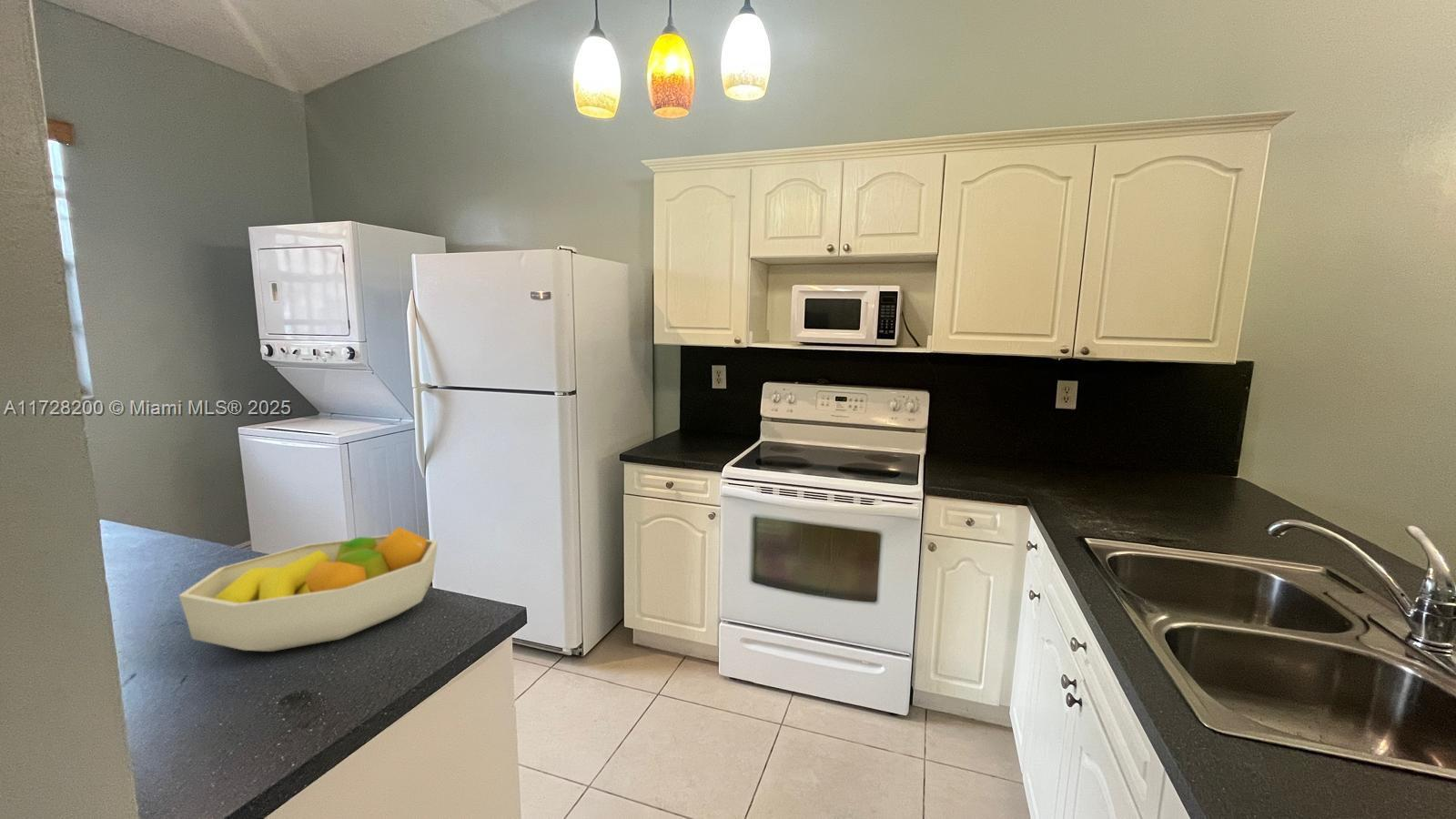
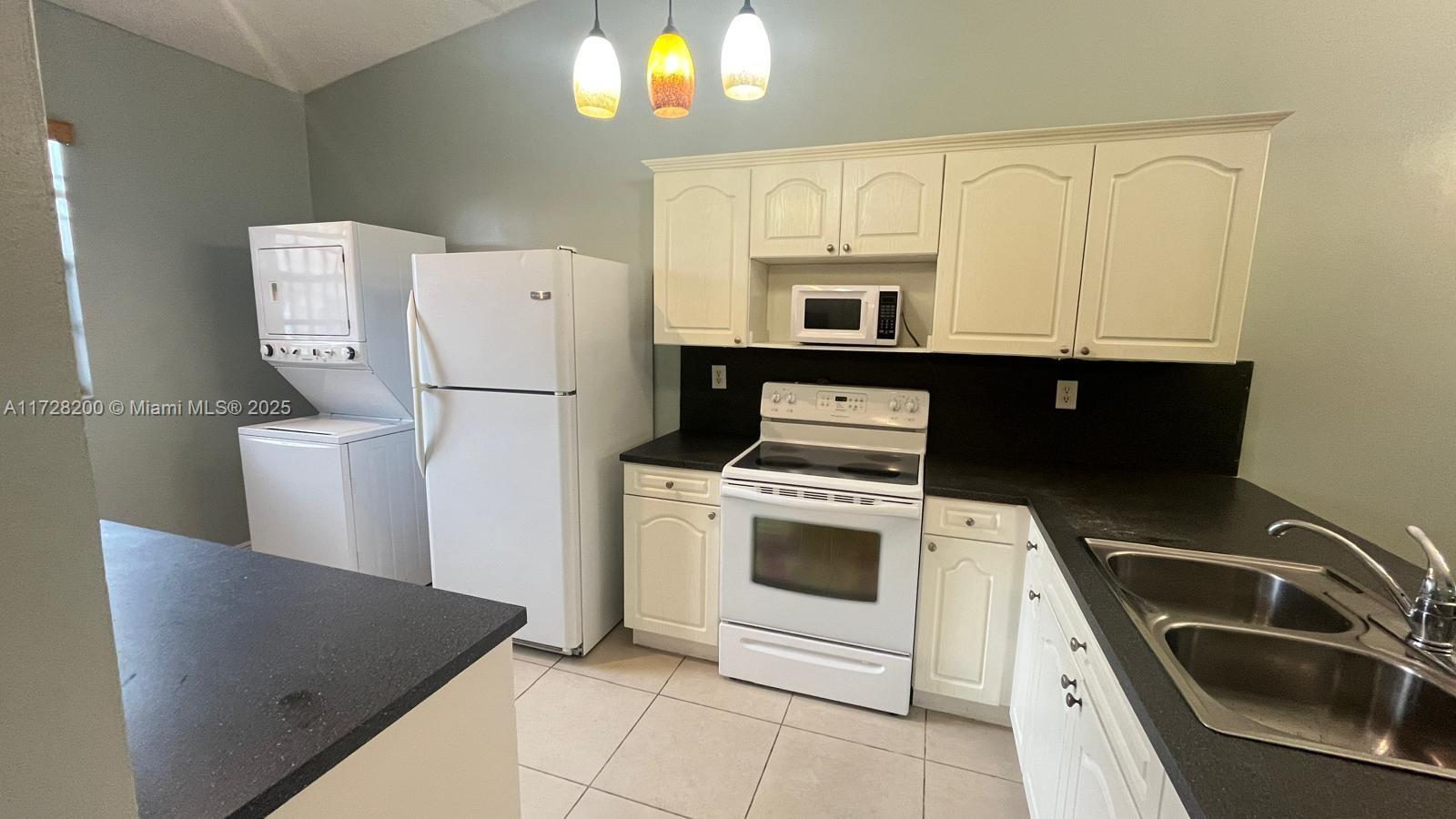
- fruit bowl [177,526,439,652]
